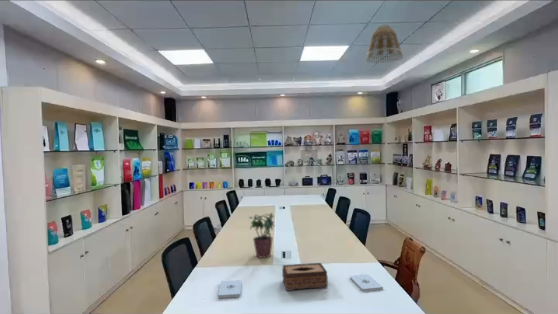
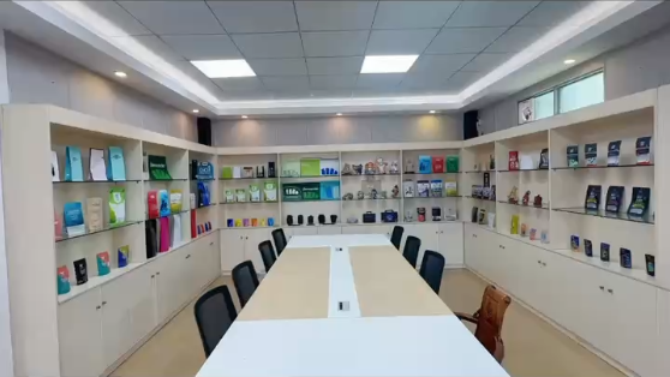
- notepad [349,273,384,292]
- tissue box [281,262,329,292]
- lamp shade [365,23,404,64]
- potted plant [248,212,275,259]
- notepad [217,279,242,299]
